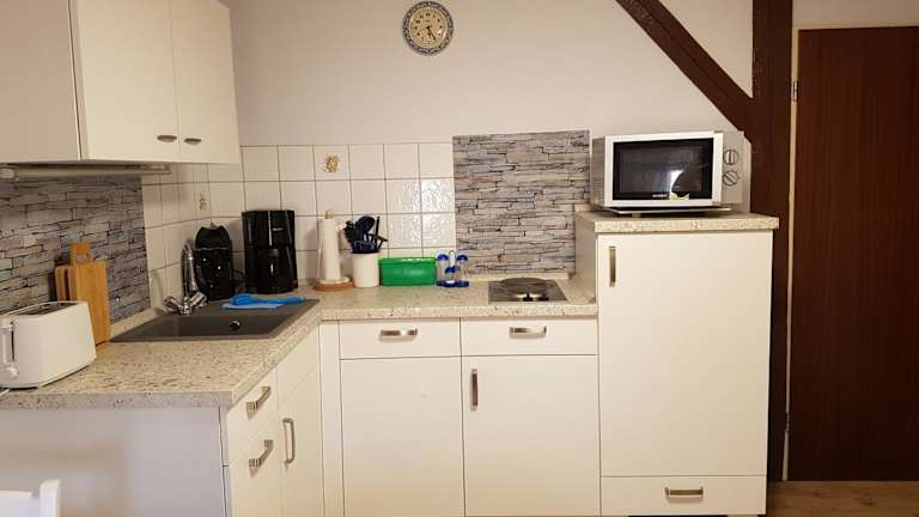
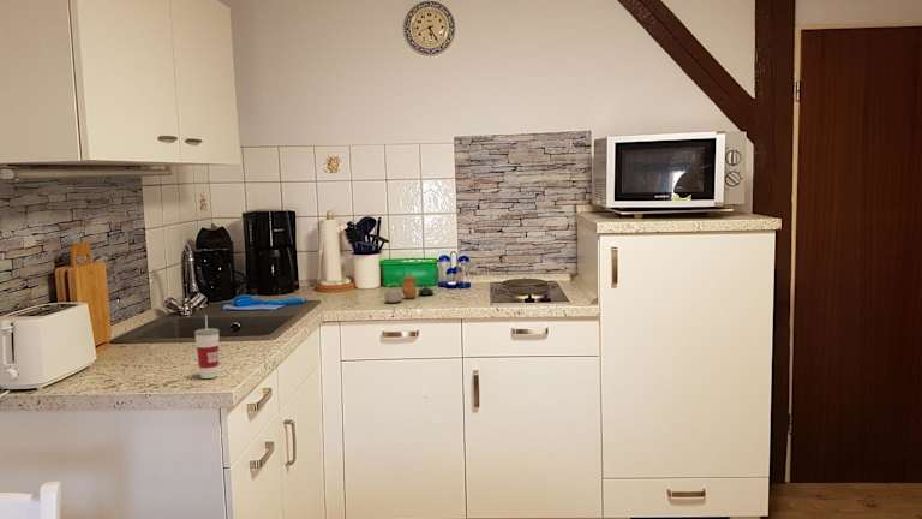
+ teapot [383,273,435,303]
+ cup [193,314,221,380]
